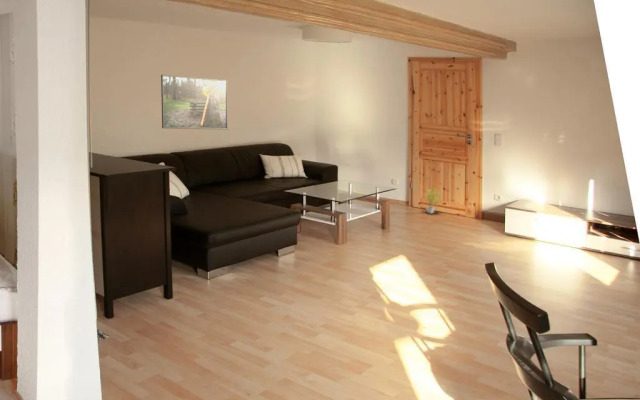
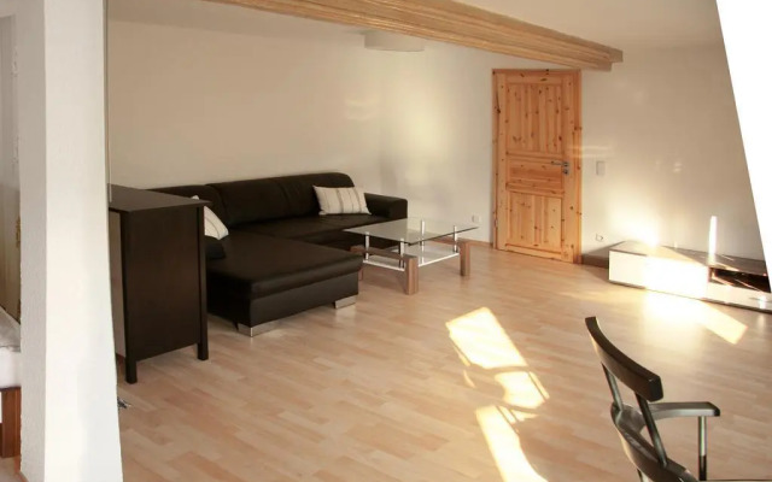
- potted plant [421,186,444,214]
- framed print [160,74,229,131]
